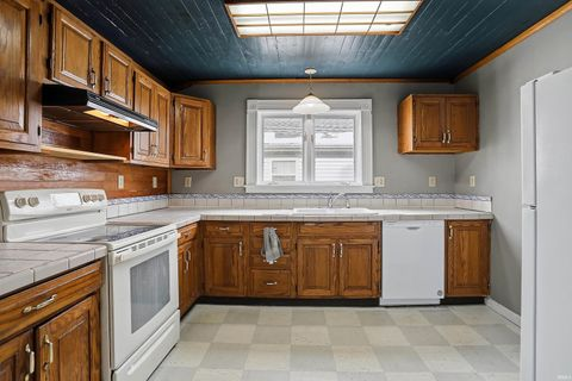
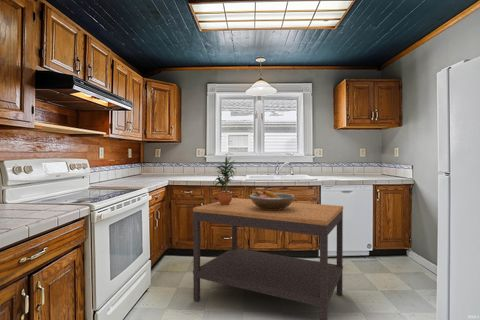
+ side table [192,197,344,320]
+ fruit bowl [248,190,296,210]
+ potted plant [213,156,237,205]
